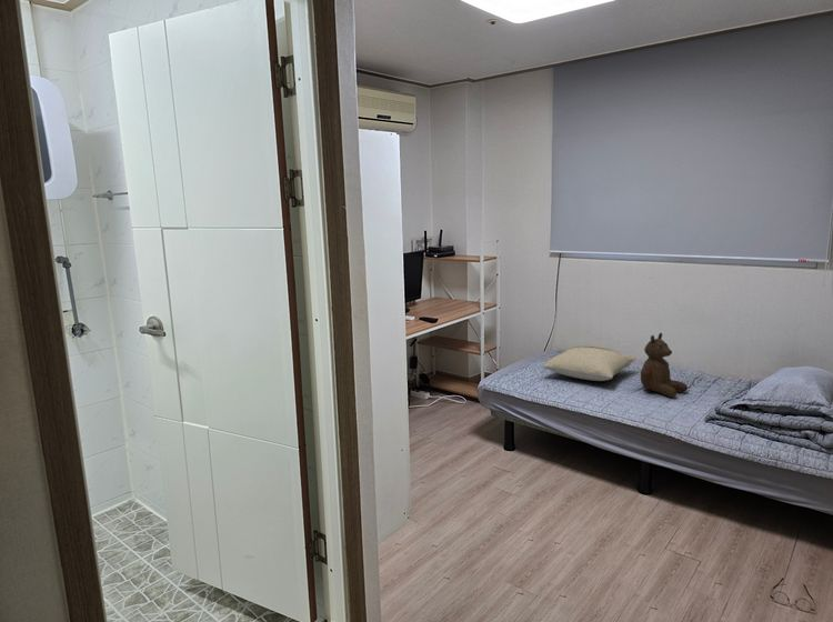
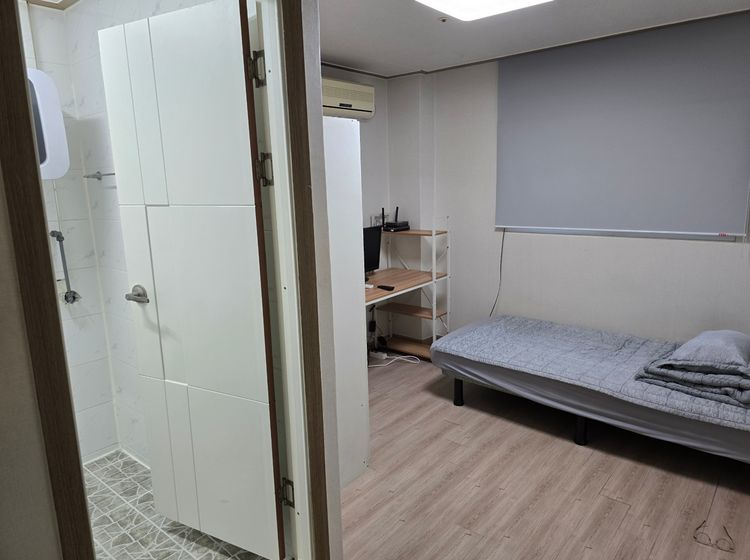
- pillow [542,344,636,382]
- teddy bear [640,332,689,399]
